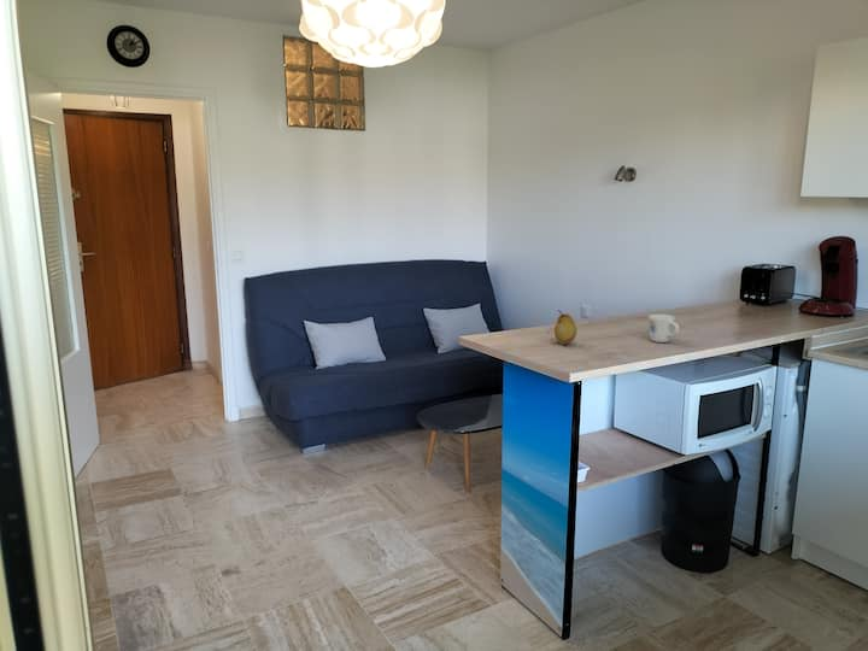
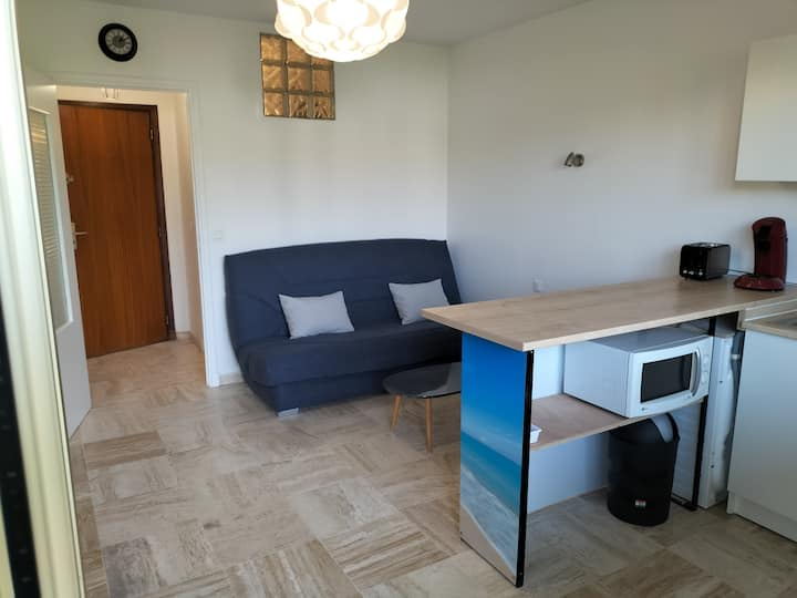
- fruit [553,309,577,345]
- mug [647,313,680,344]
